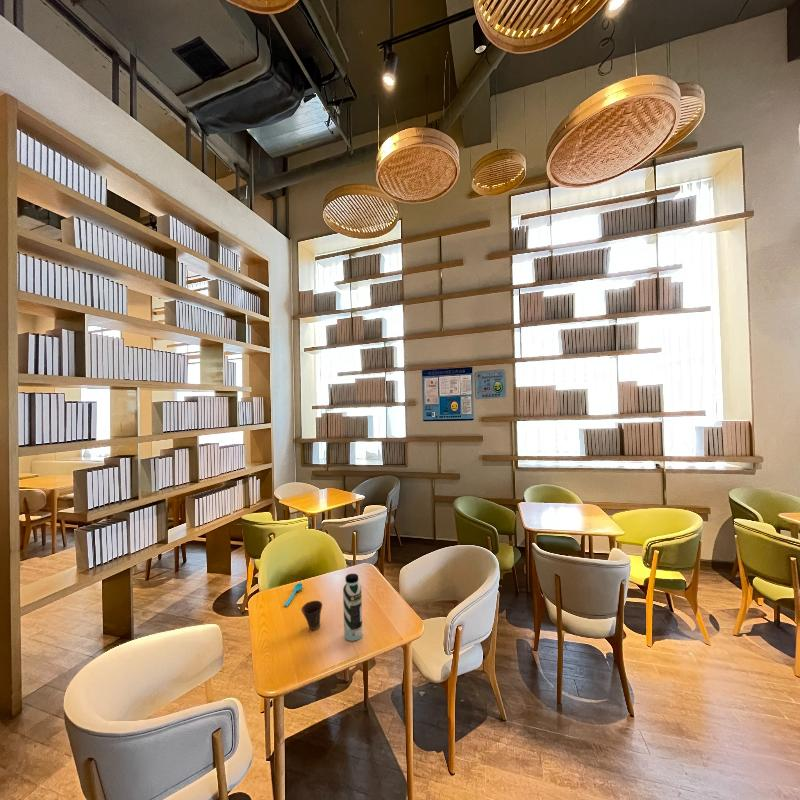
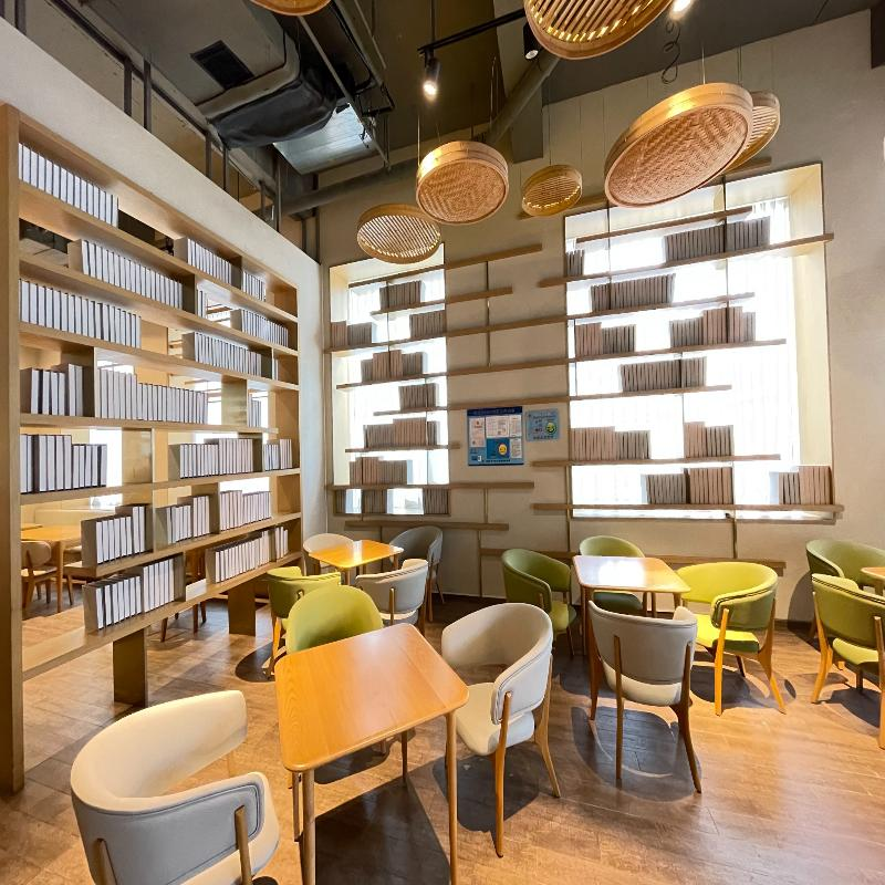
- cup [300,600,323,631]
- water bottle [342,573,363,642]
- spoon [283,582,304,607]
